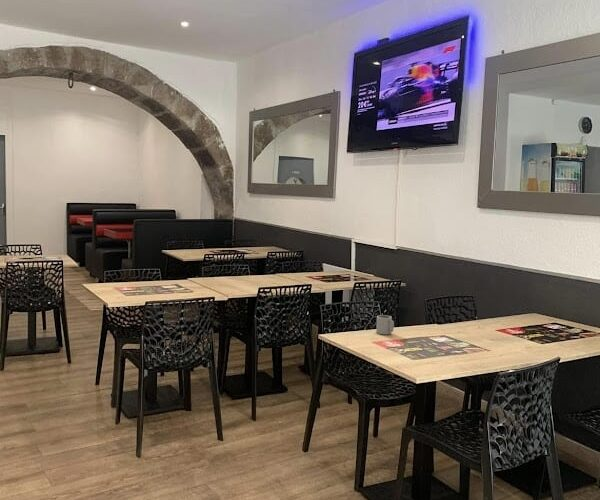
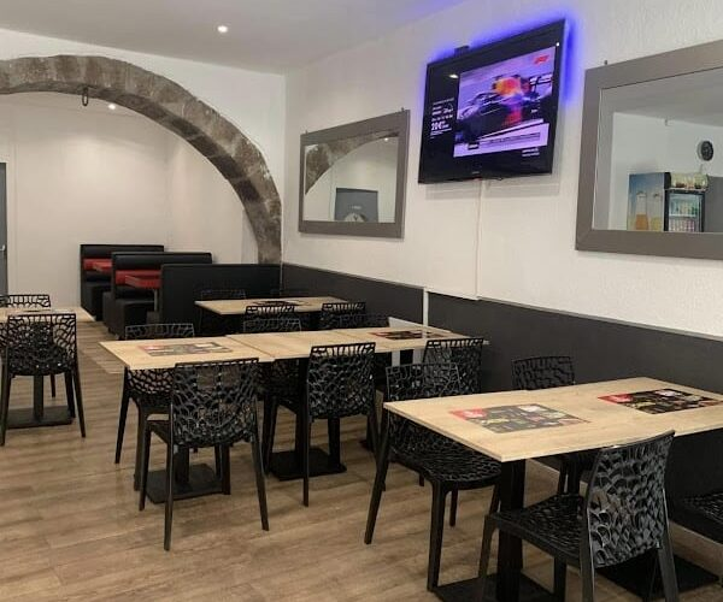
- cup [375,314,395,336]
